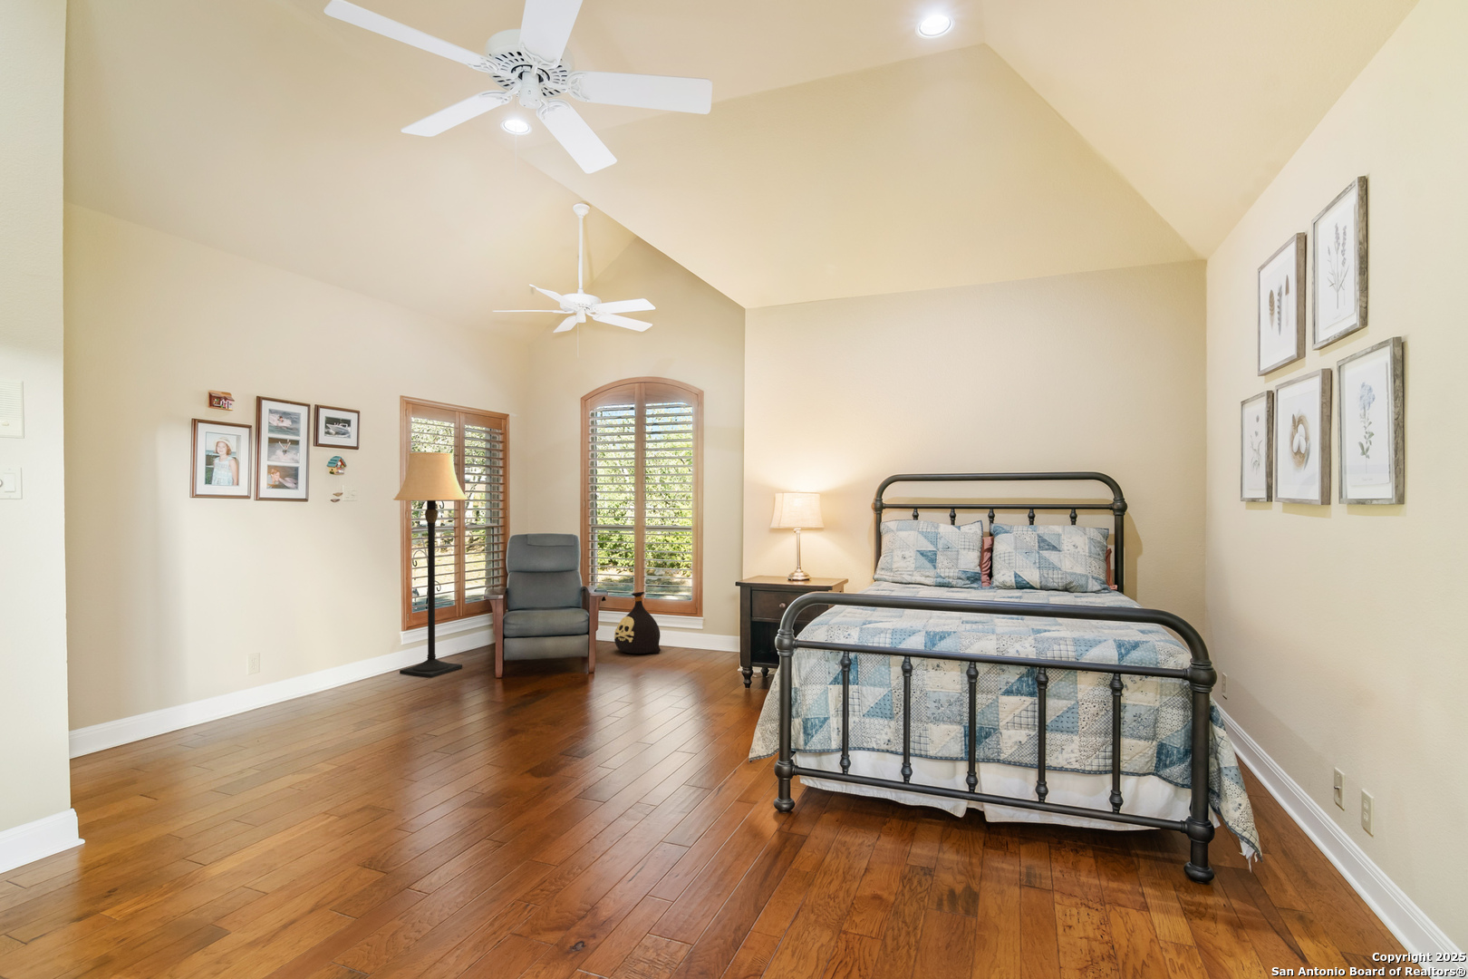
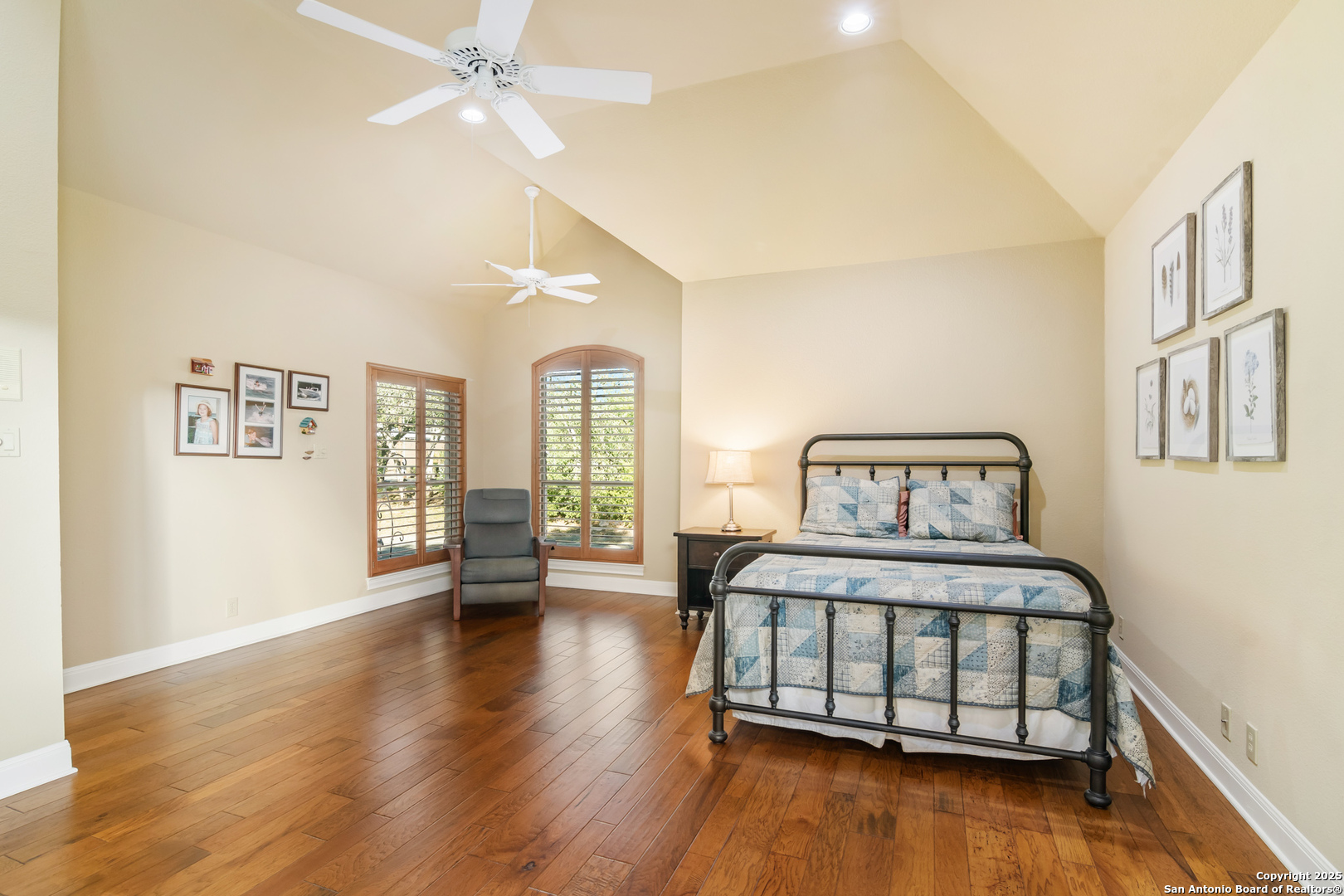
- lamp [392,451,469,679]
- bag [614,591,662,654]
